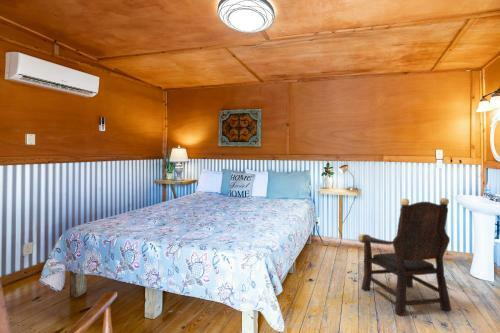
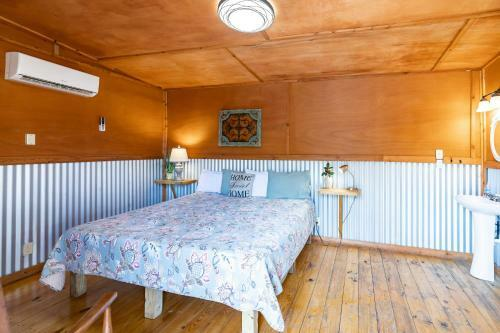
- armchair [357,197,452,316]
